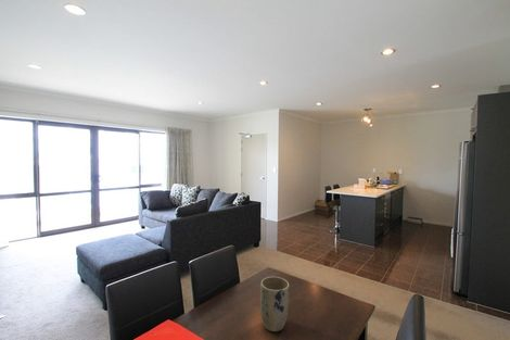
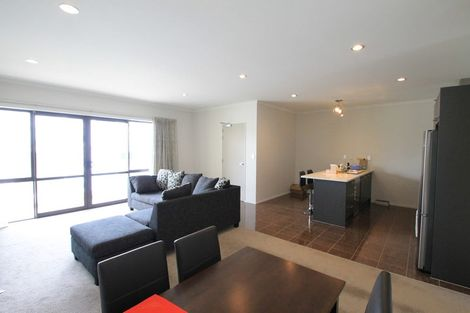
- plant pot [259,276,291,332]
